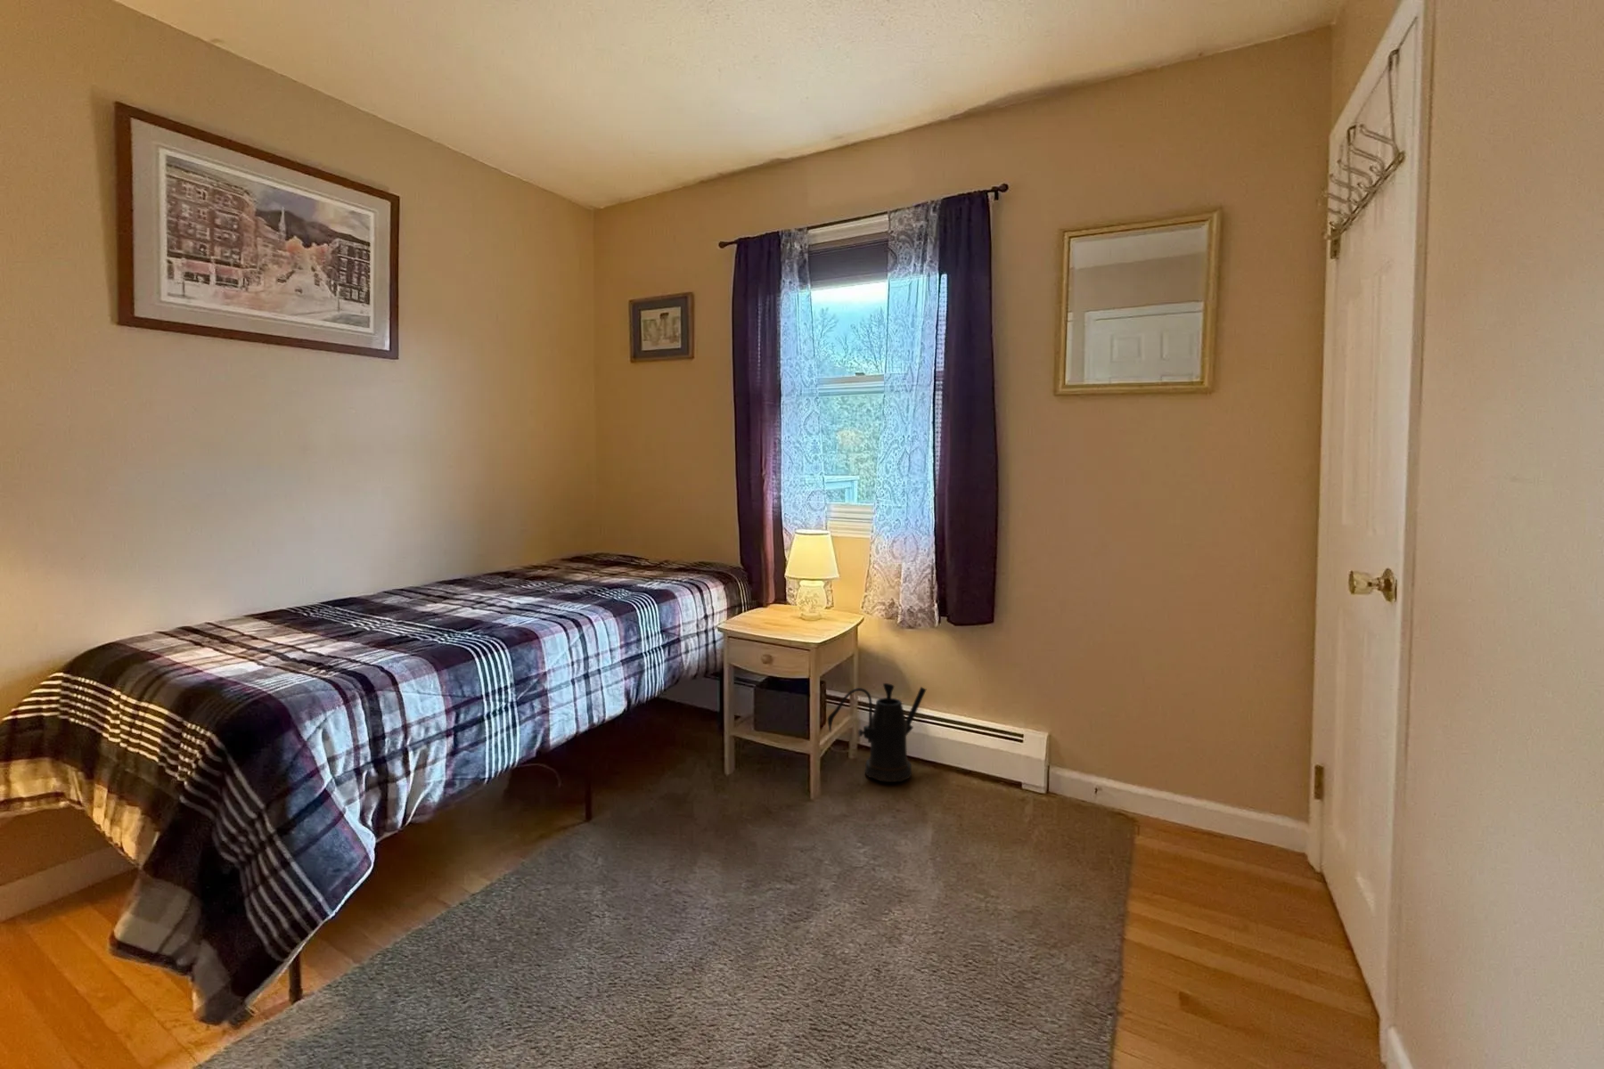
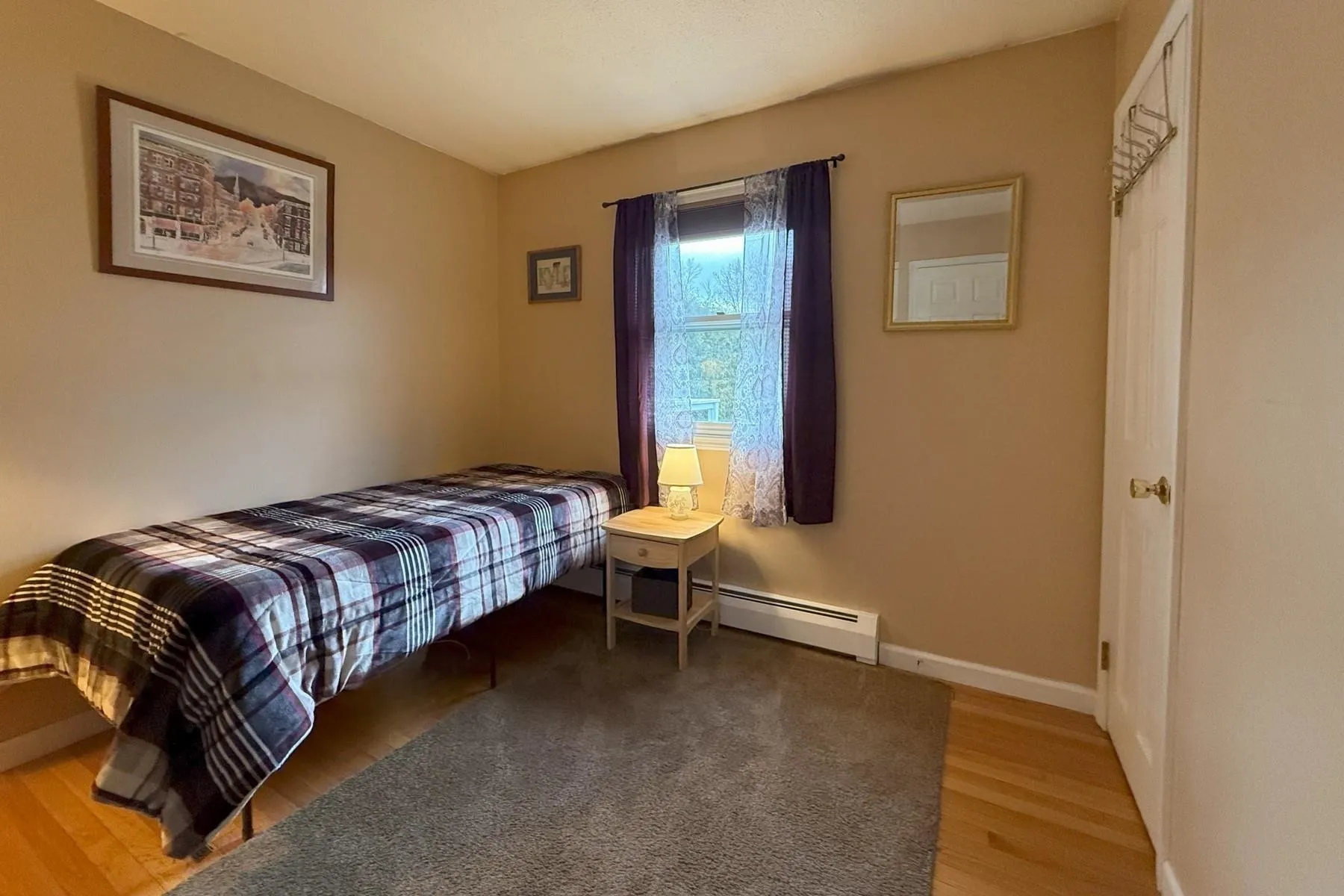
- watering can [826,682,927,783]
